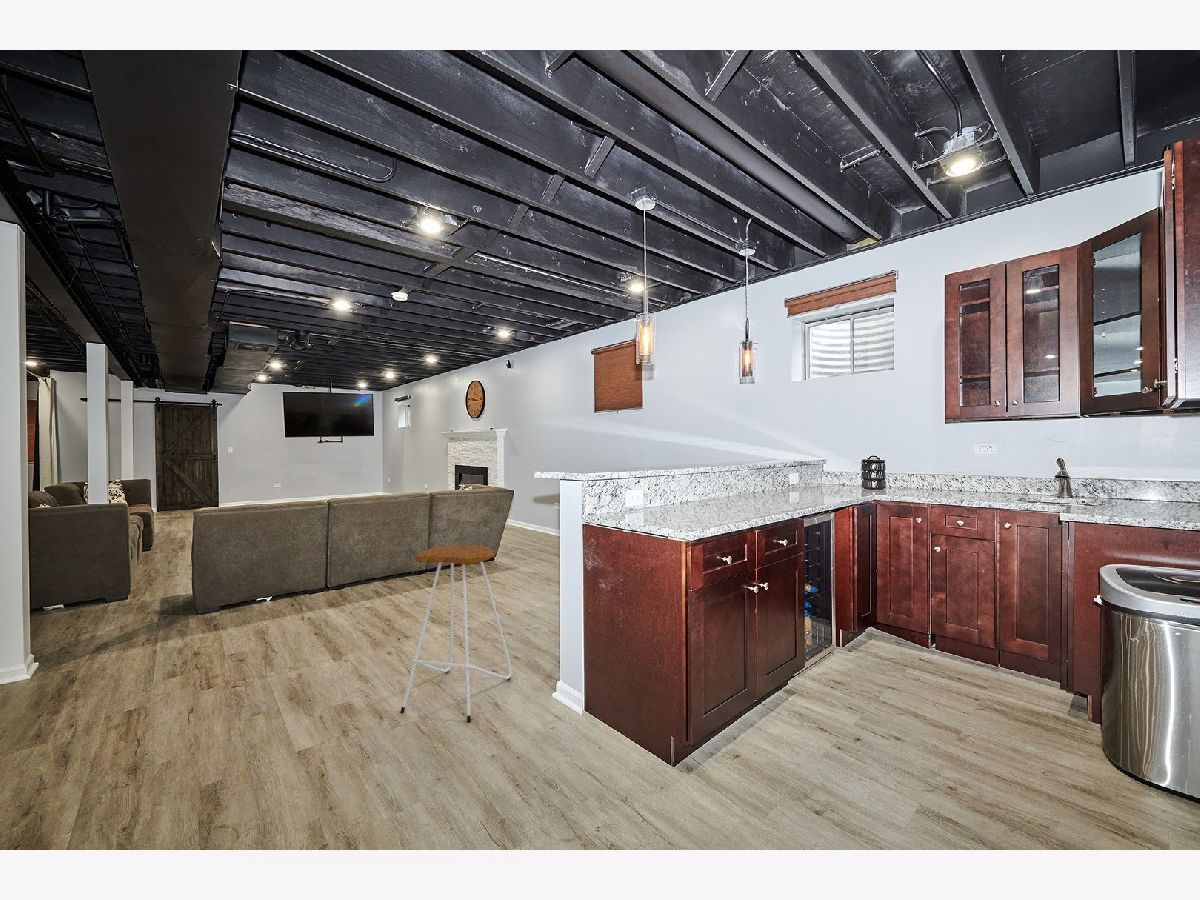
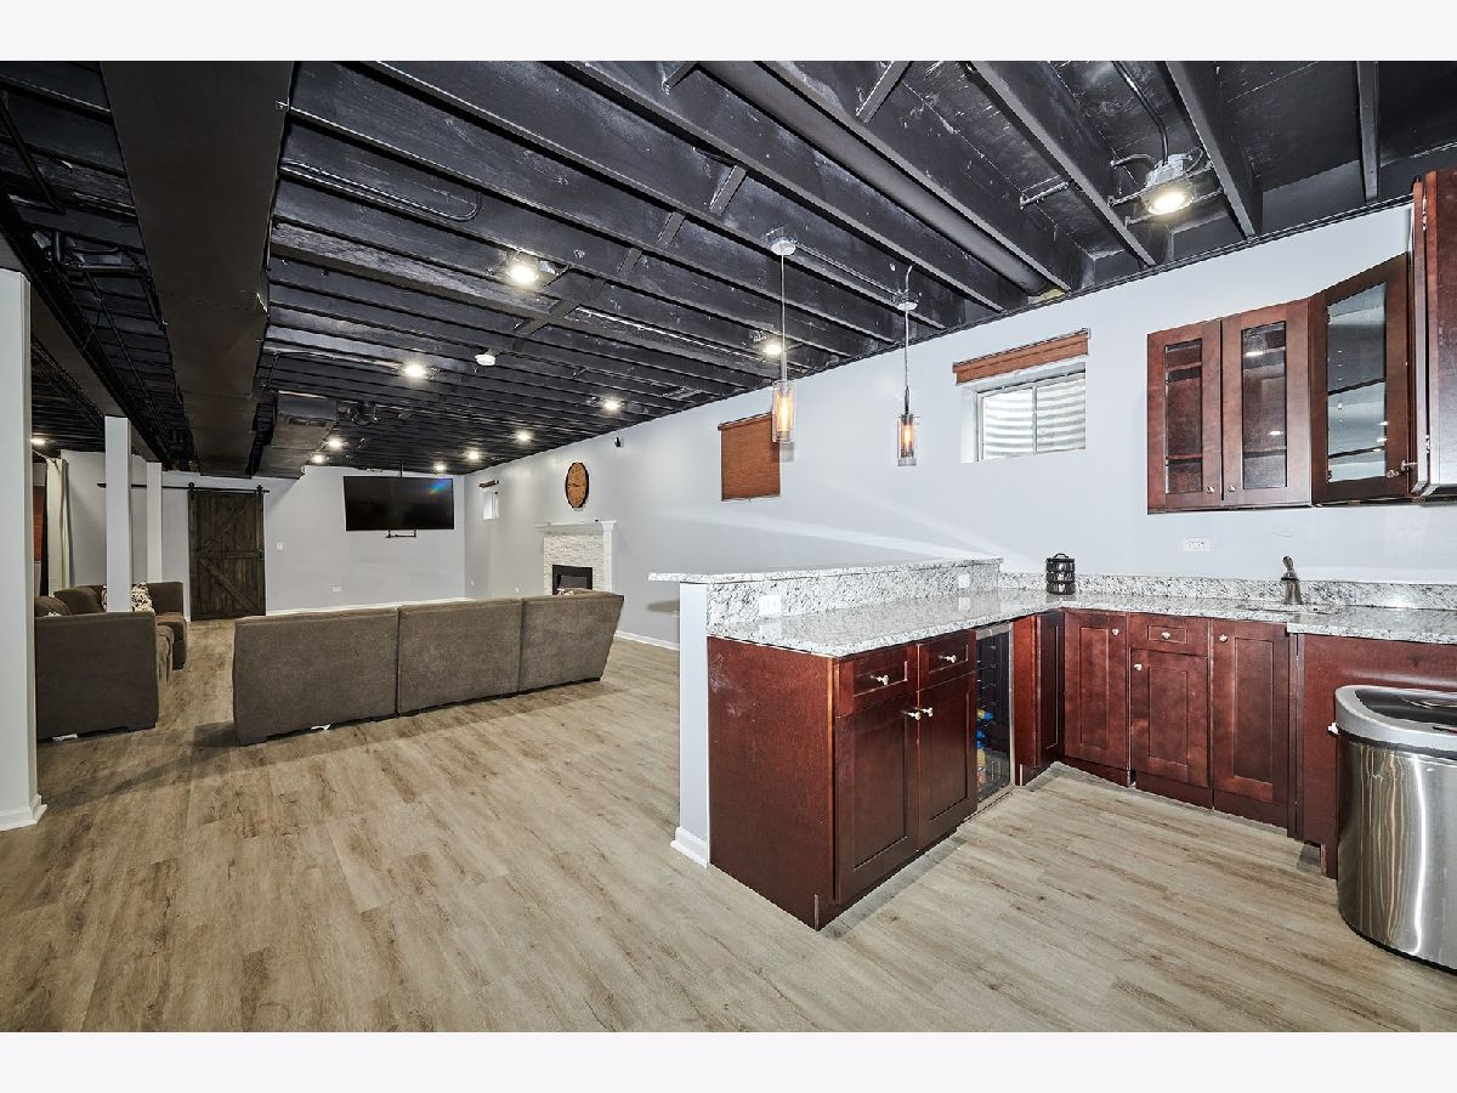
- bar stool [399,544,512,723]
